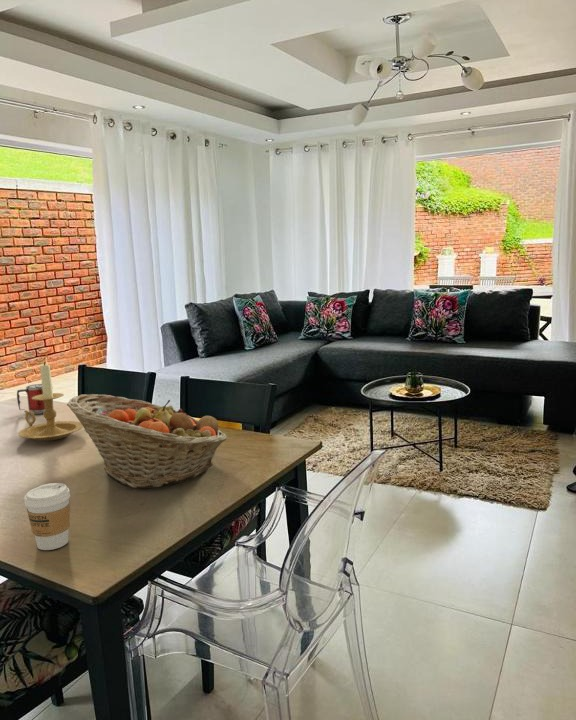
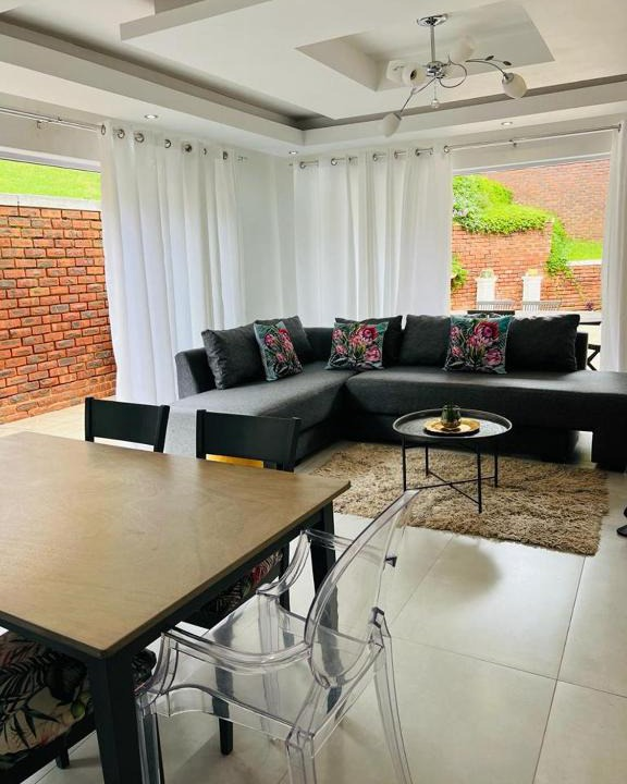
- mug [16,383,45,415]
- candle holder [17,361,84,442]
- fruit basket [66,393,228,489]
- coffee cup [23,482,71,551]
